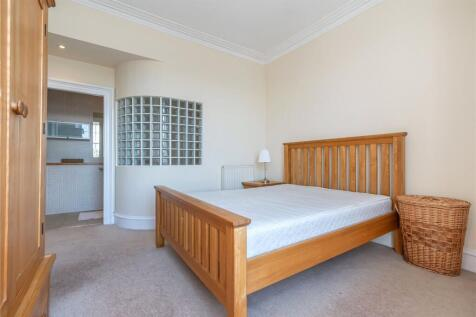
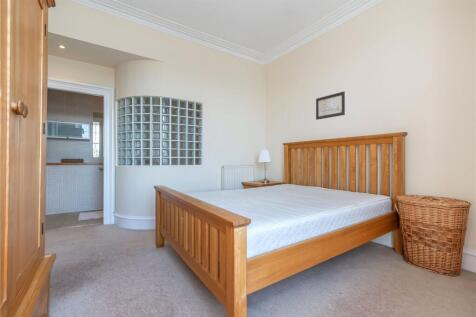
+ wall art [315,90,346,121]
